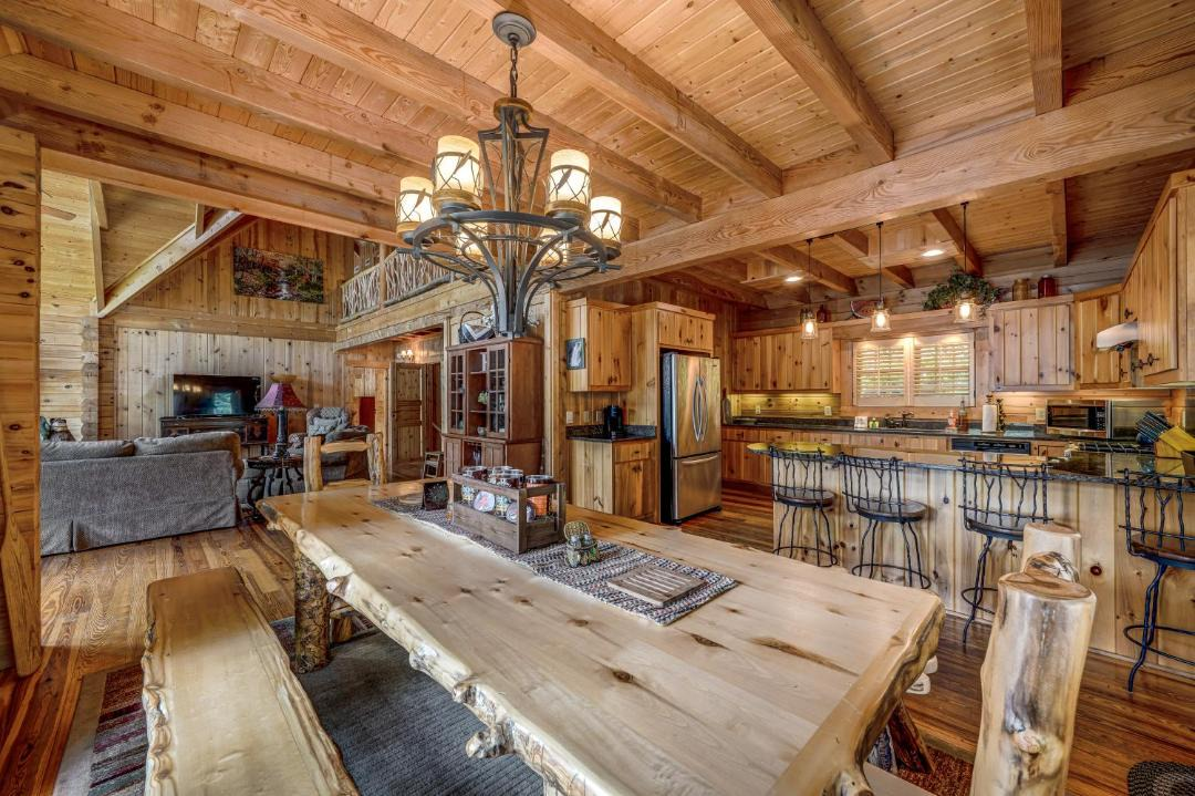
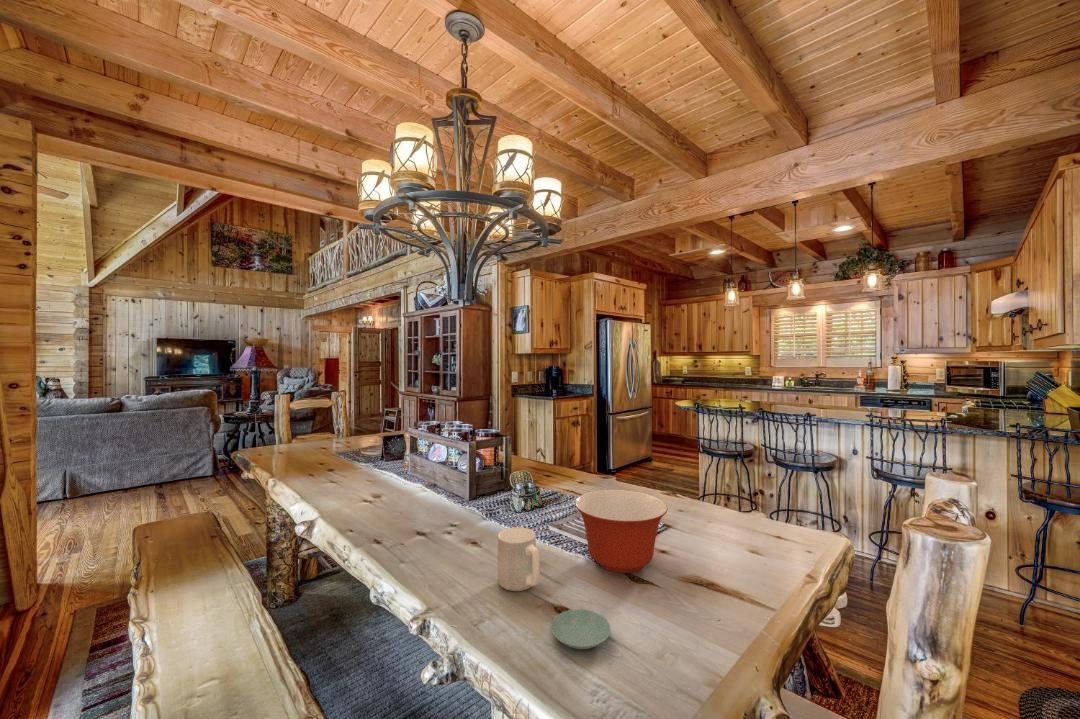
+ mixing bowl [574,489,669,574]
+ saucer [550,608,612,650]
+ mug [497,526,541,592]
